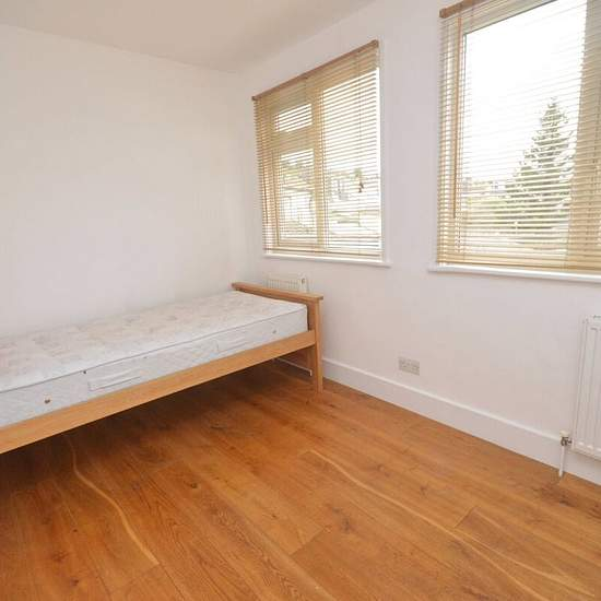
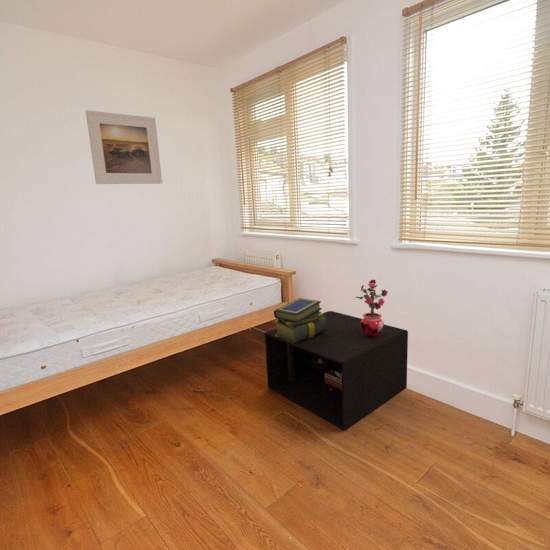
+ stack of books [273,297,327,344]
+ potted plant [354,279,389,337]
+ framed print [85,109,163,185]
+ nightstand [264,310,409,431]
